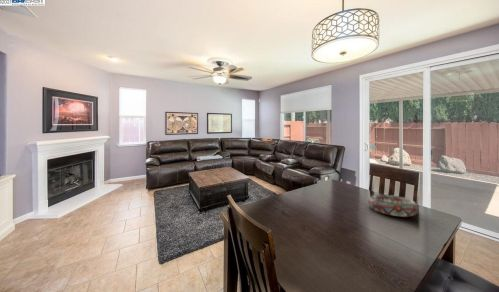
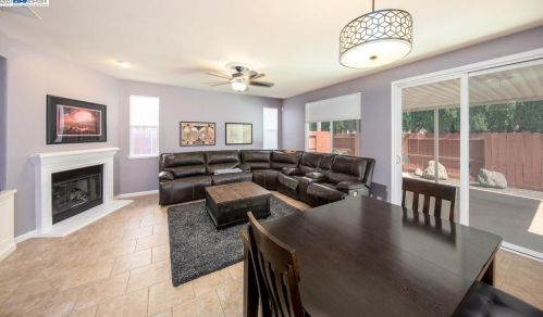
- decorative bowl [367,193,419,218]
